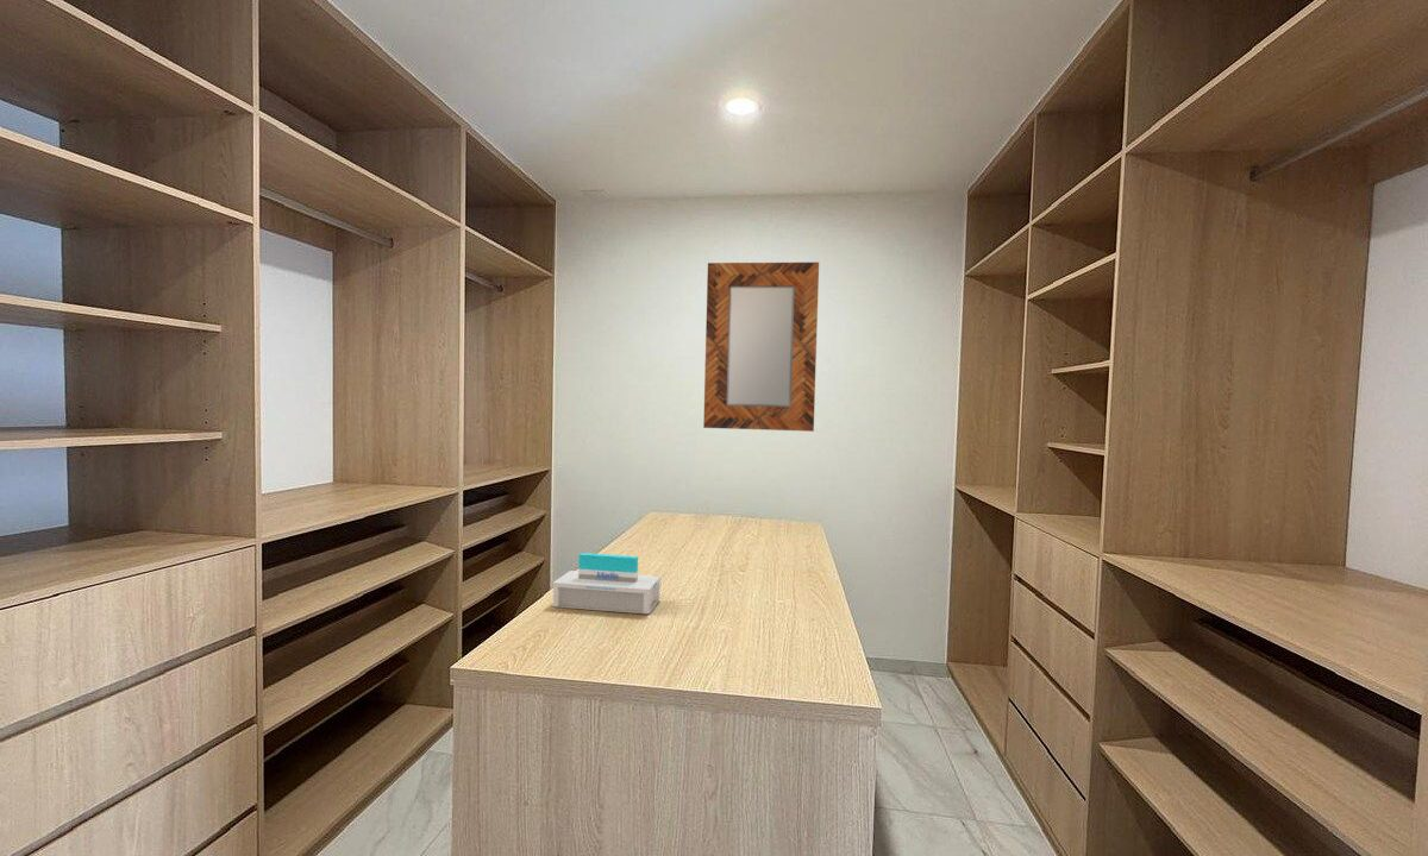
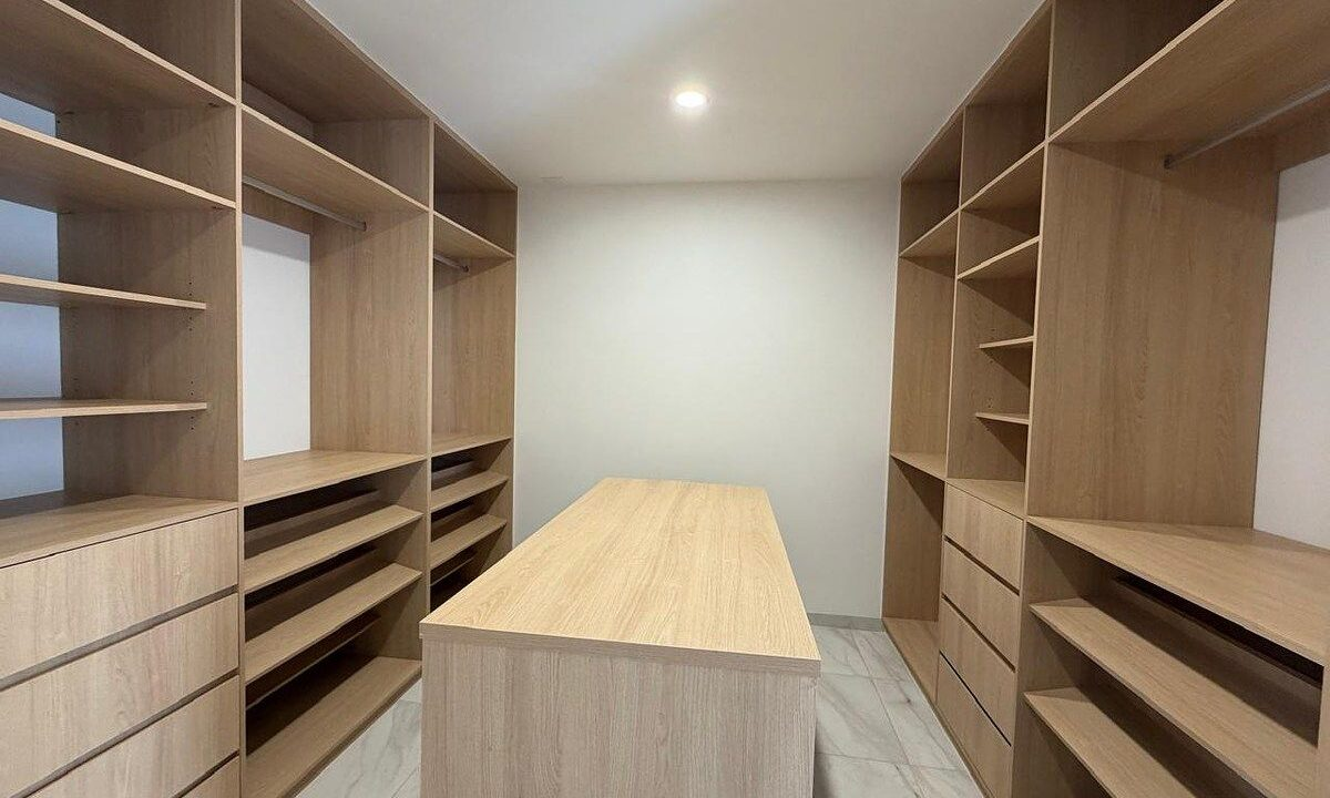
- home mirror [702,262,820,433]
- tissue box [552,552,662,616]
